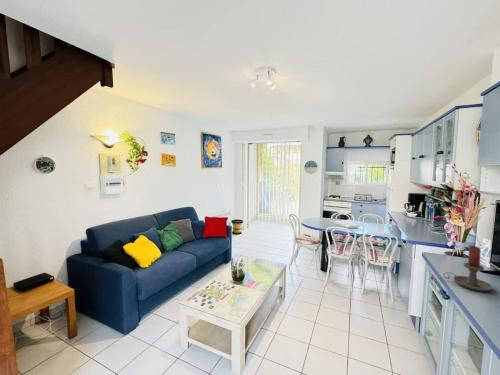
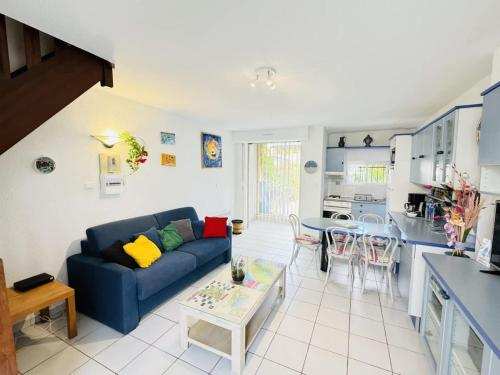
- candle holder [442,245,494,292]
